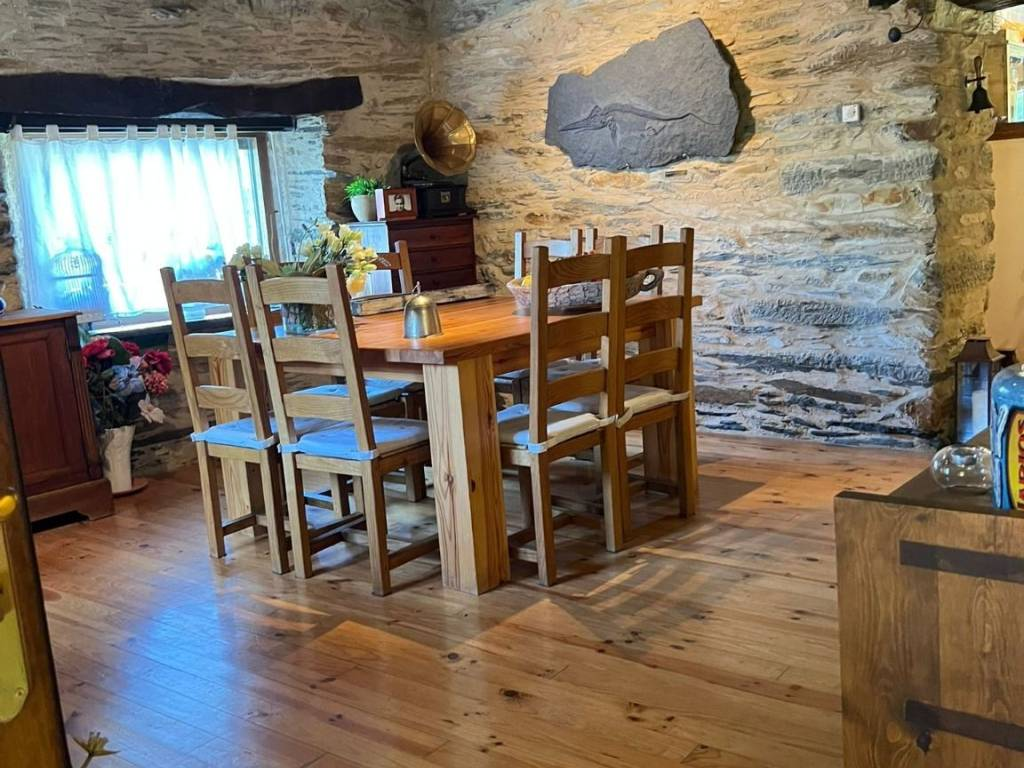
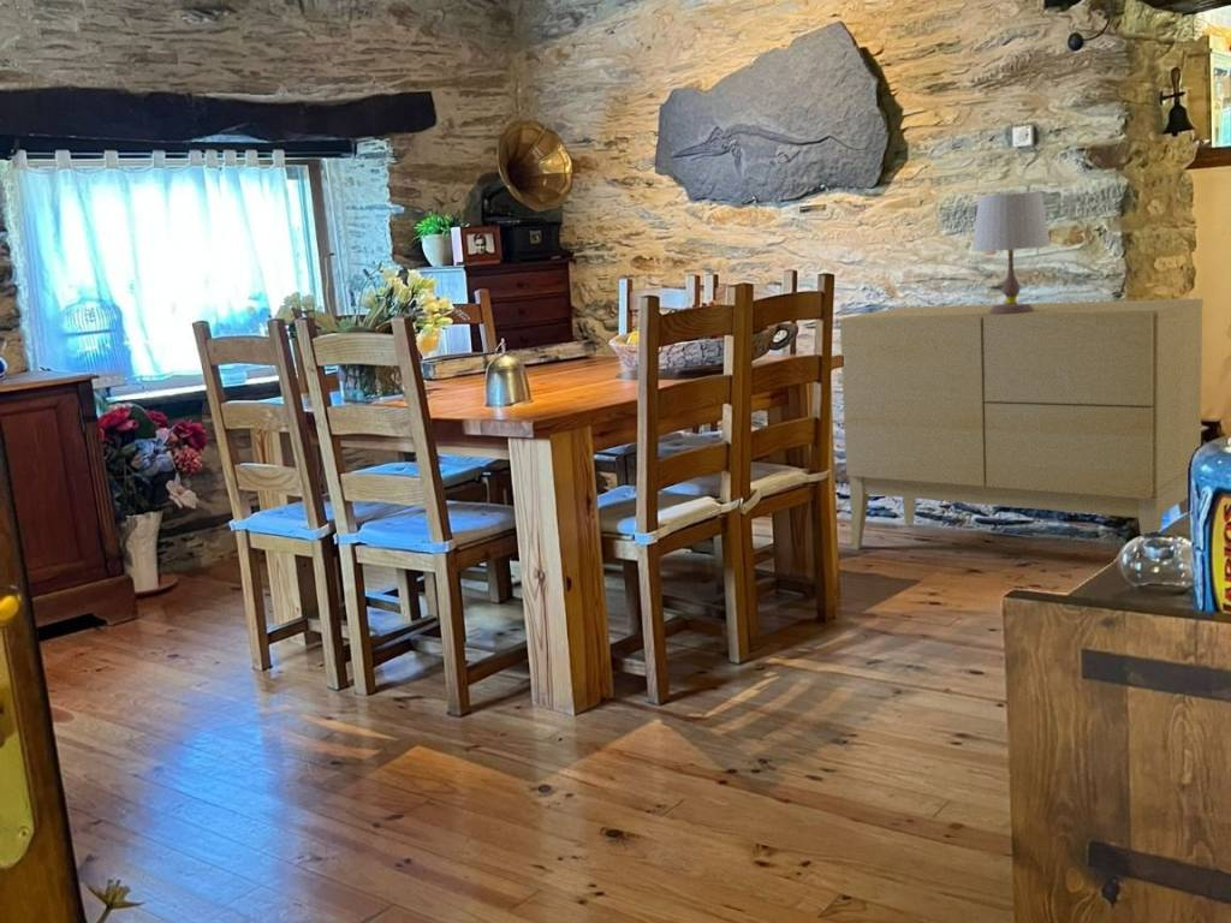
+ sideboard [839,298,1205,550]
+ table lamp [970,191,1052,314]
